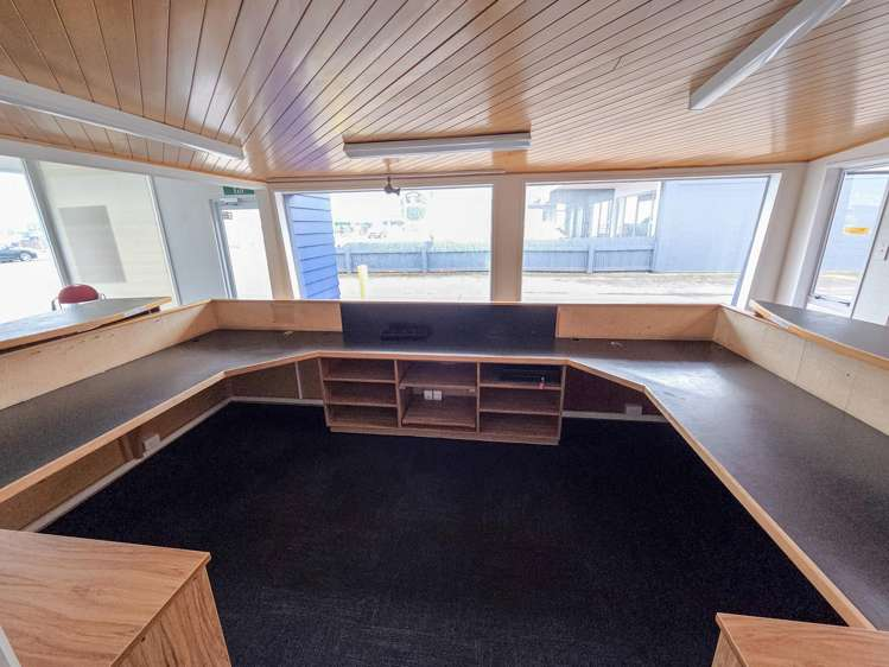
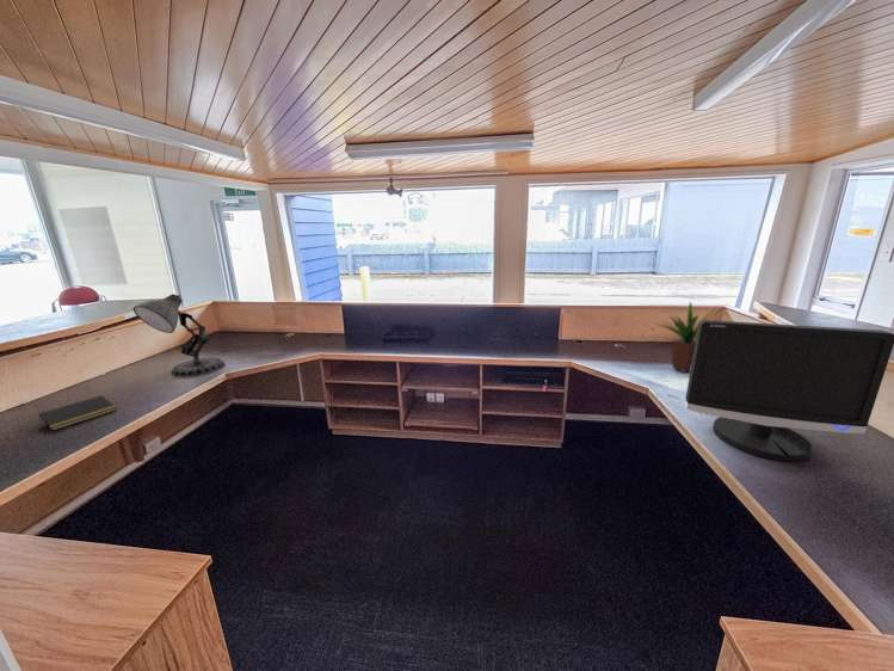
+ notepad [37,394,117,432]
+ potted plant [654,300,719,374]
+ desk lamp [132,293,226,377]
+ monitor [684,319,894,462]
